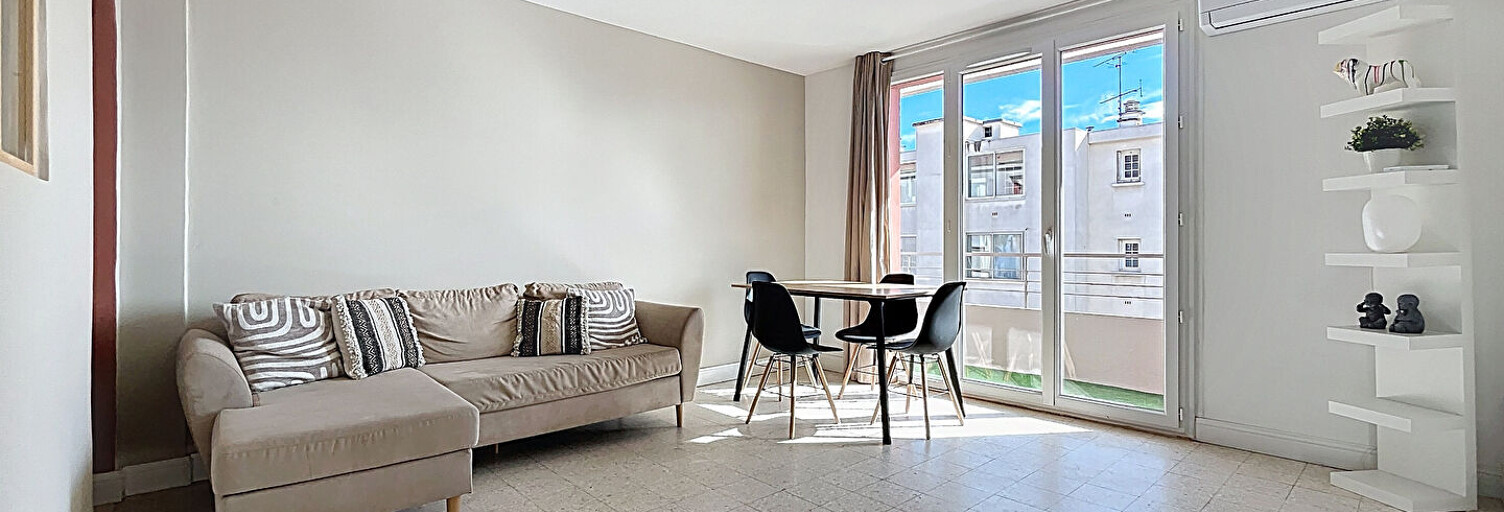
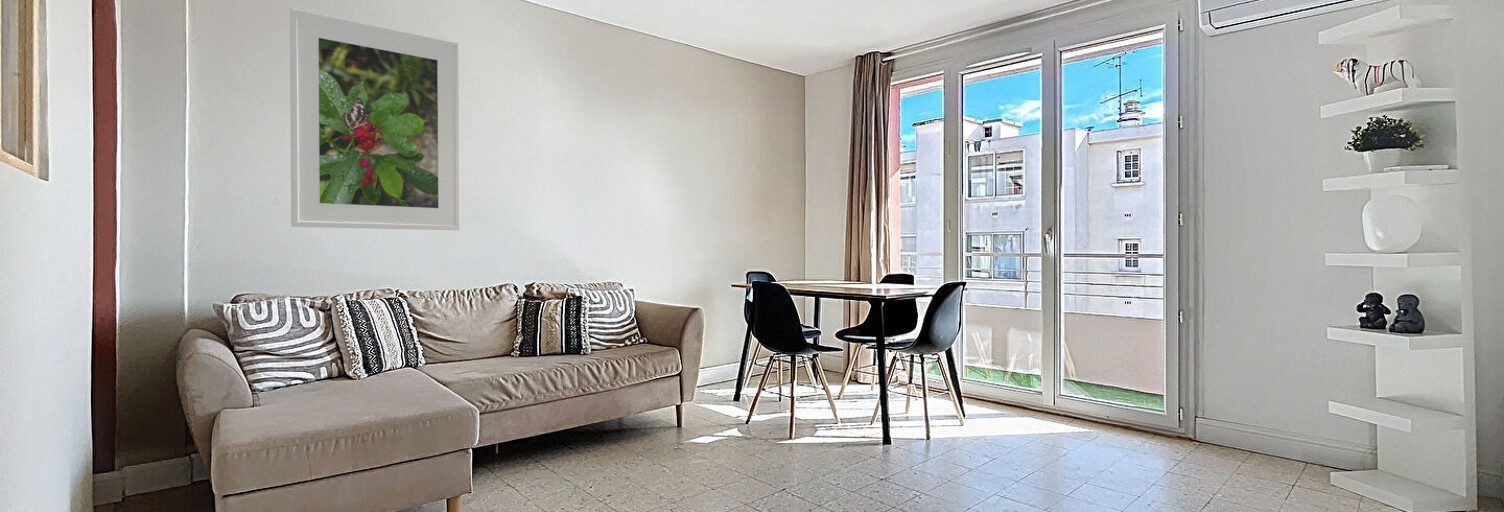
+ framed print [289,7,461,231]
